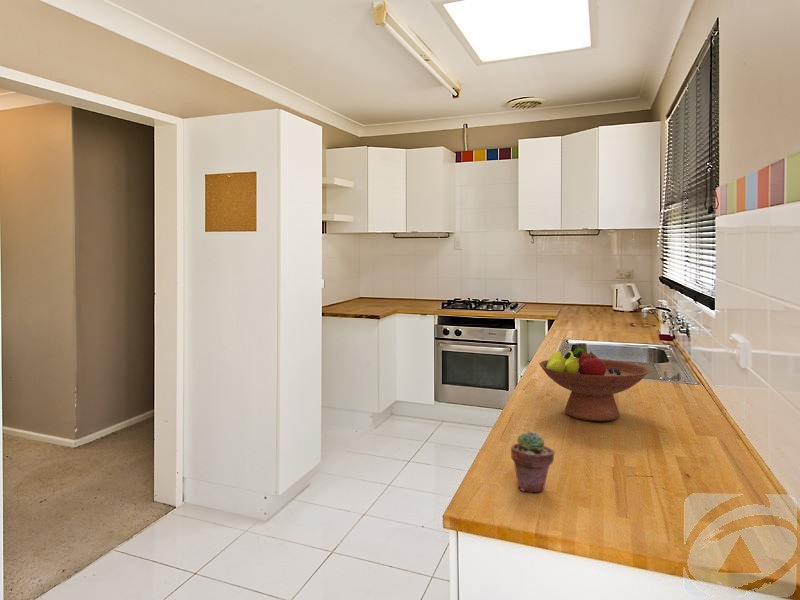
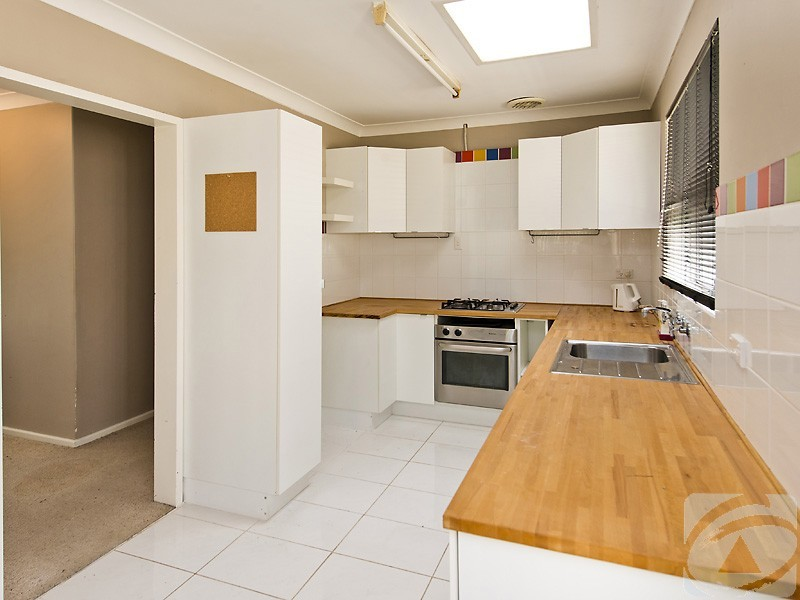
- potted succulent [510,430,556,493]
- fruit bowl [538,347,651,422]
